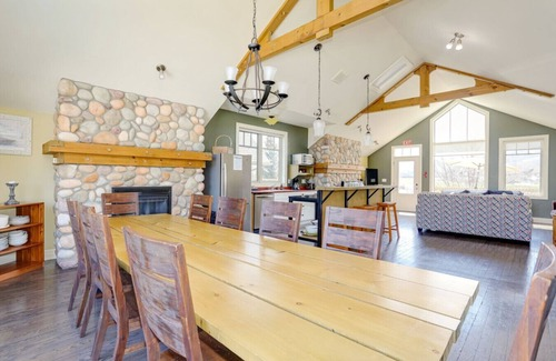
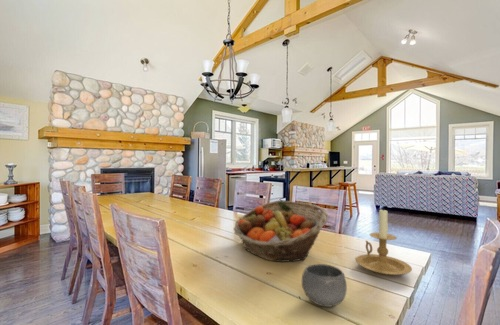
+ bowl [301,263,348,308]
+ candle holder [355,207,413,276]
+ fruit basket [233,200,329,263]
